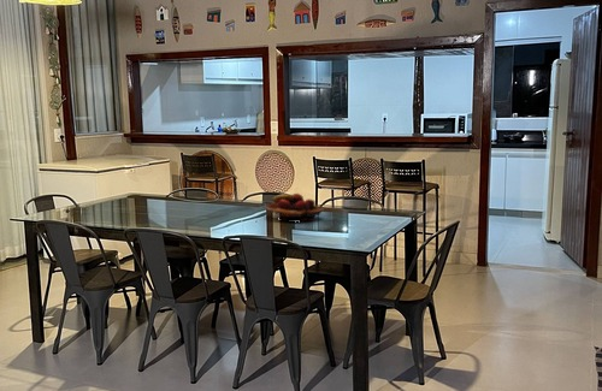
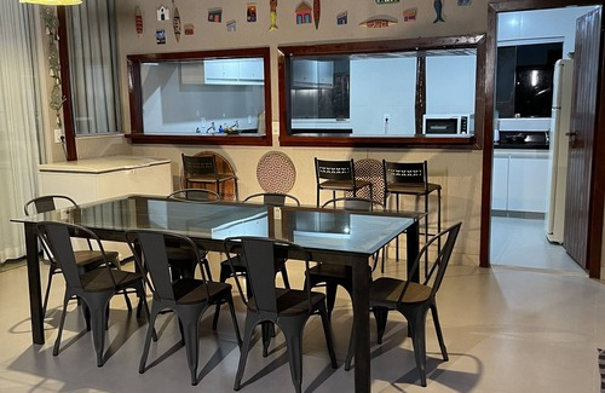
- fruit basket [264,192,325,221]
